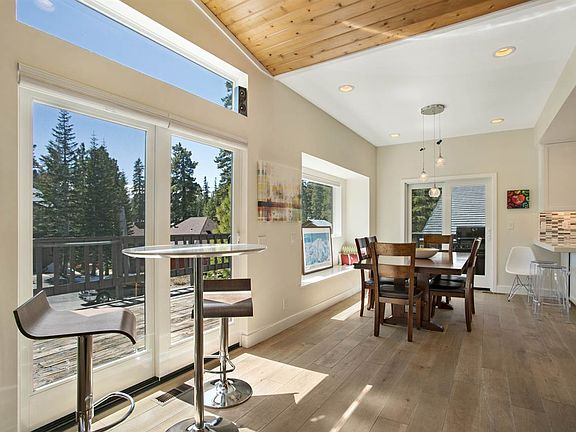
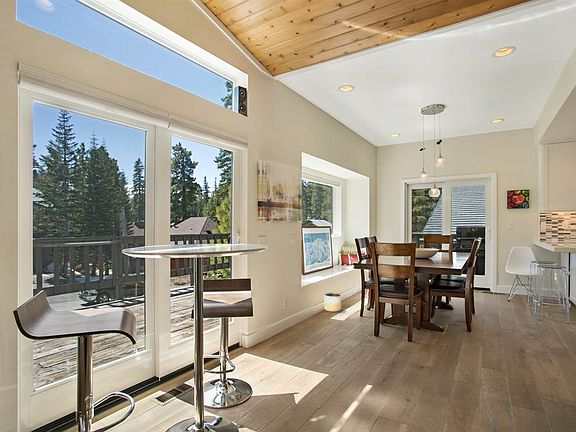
+ planter [324,292,342,313]
